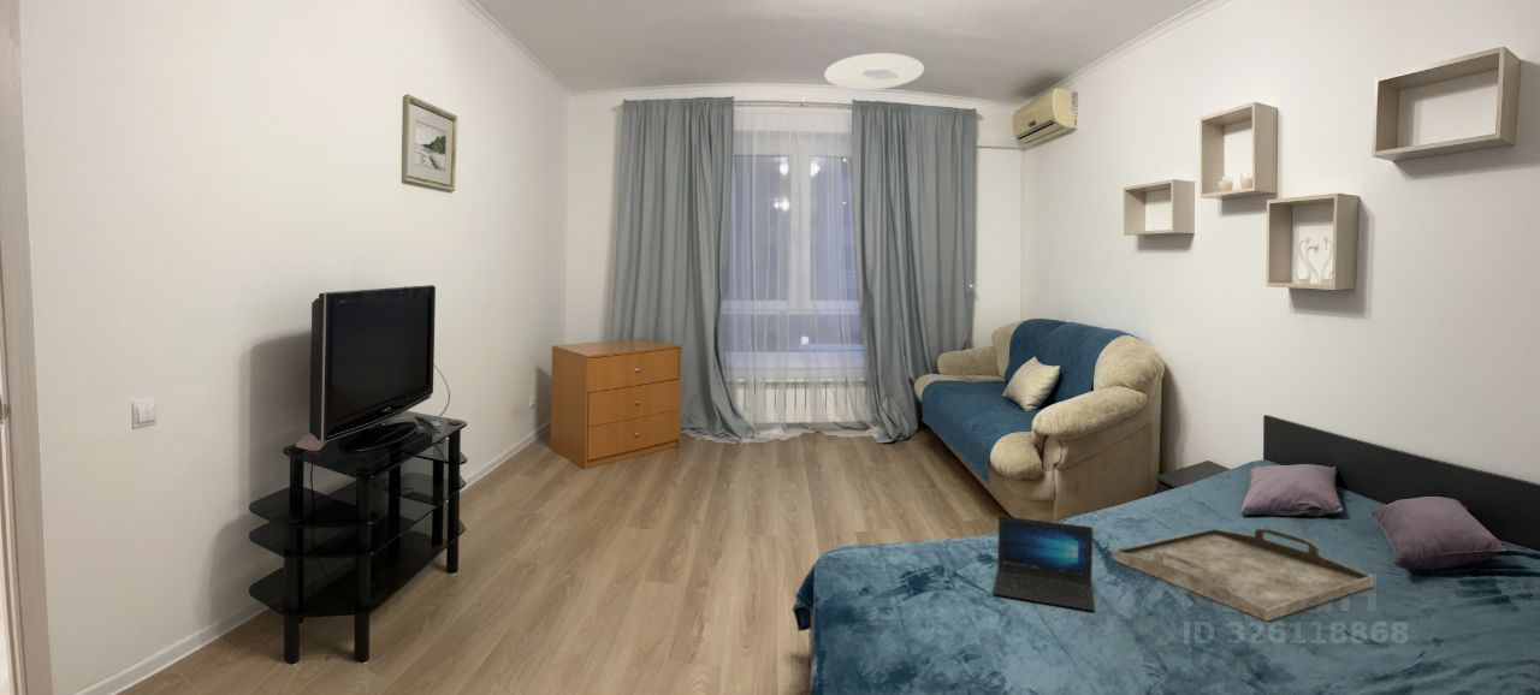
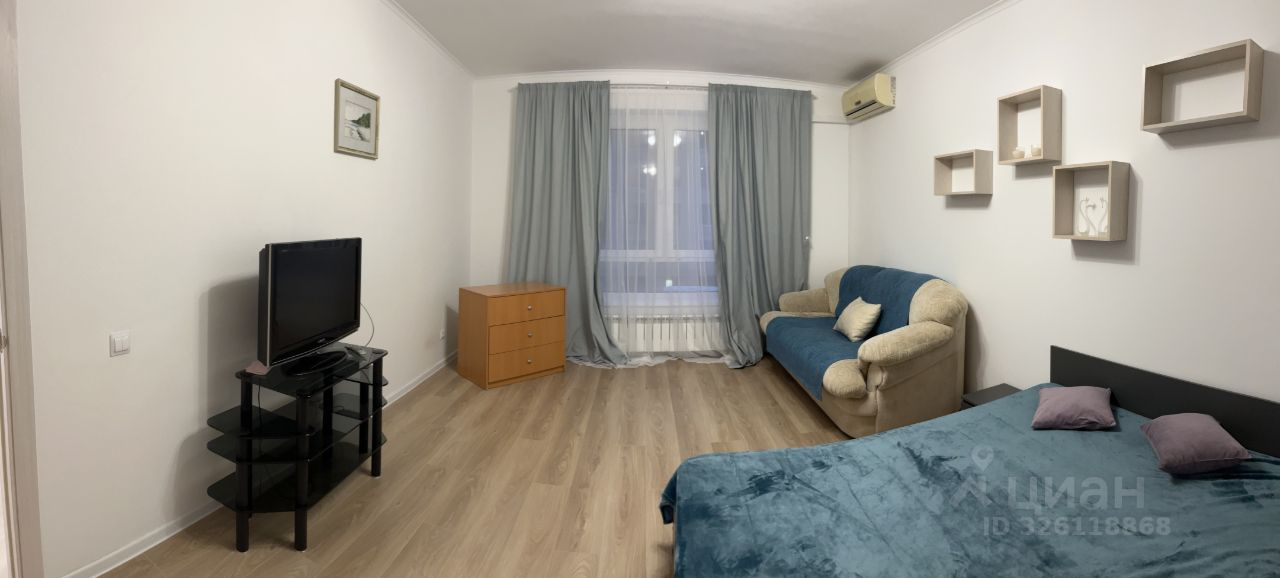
- serving tray [1112,527,1374,623]
- laptop [991,515,1095,612]
- ceiling light [824,52,925,90]
